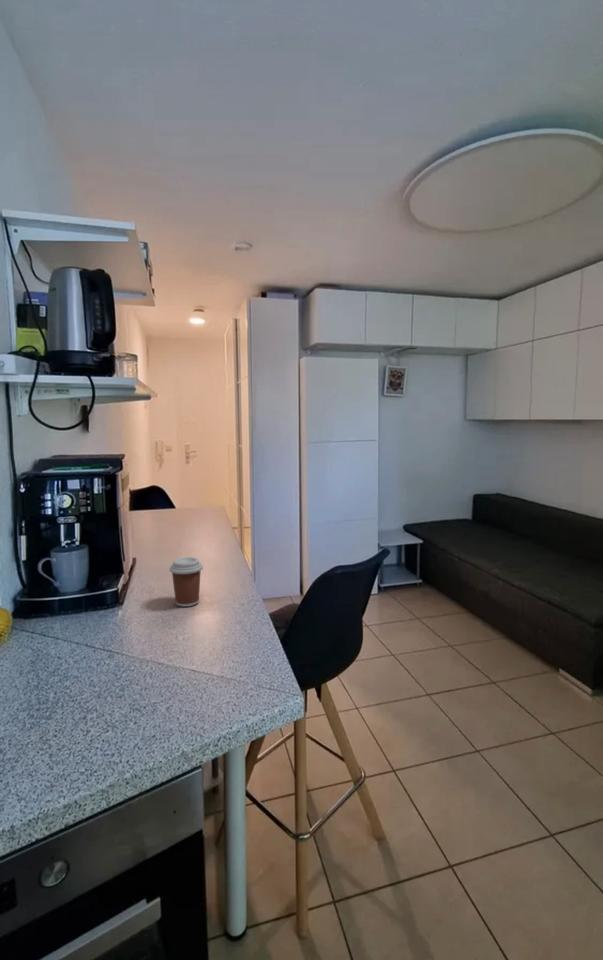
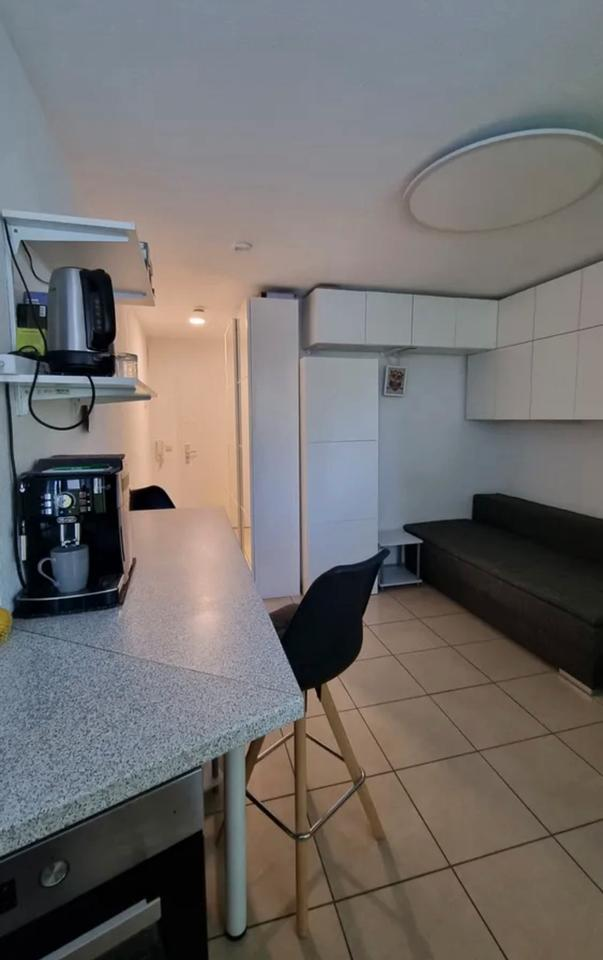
- coffee cup [168,556,204,608]
